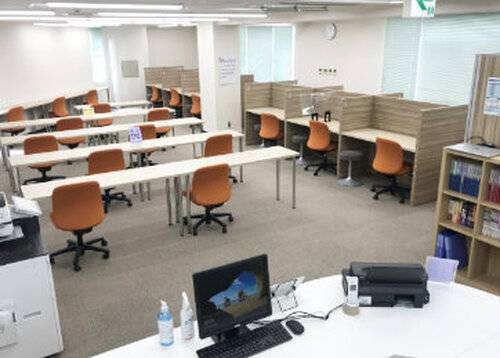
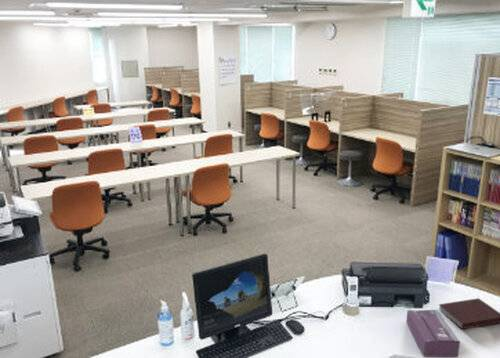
+ tissue box [405,309,461,358]
+ notebook [438,297,500,330]
